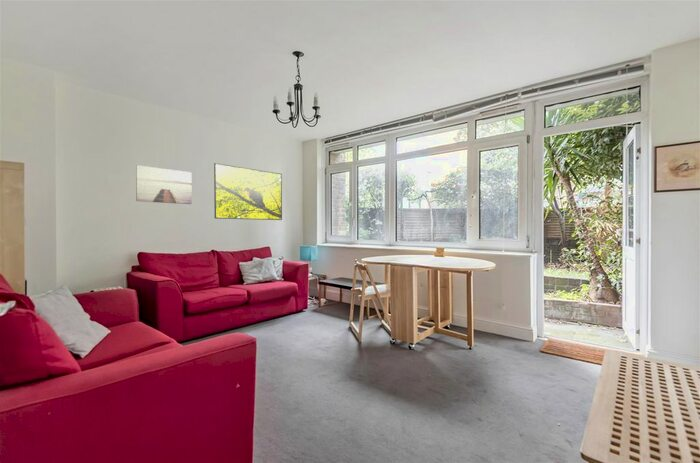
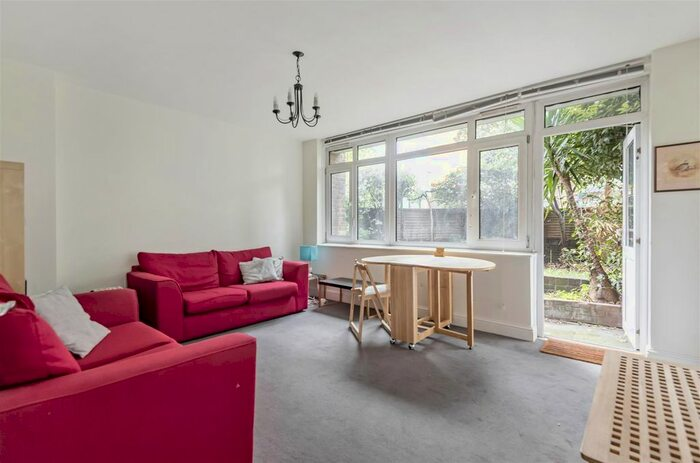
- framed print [213,162,283,221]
- wall art [135,164,193,205]
